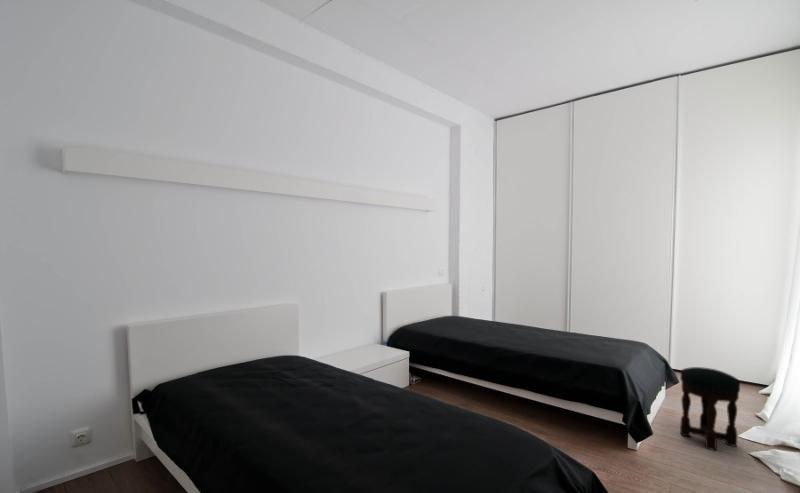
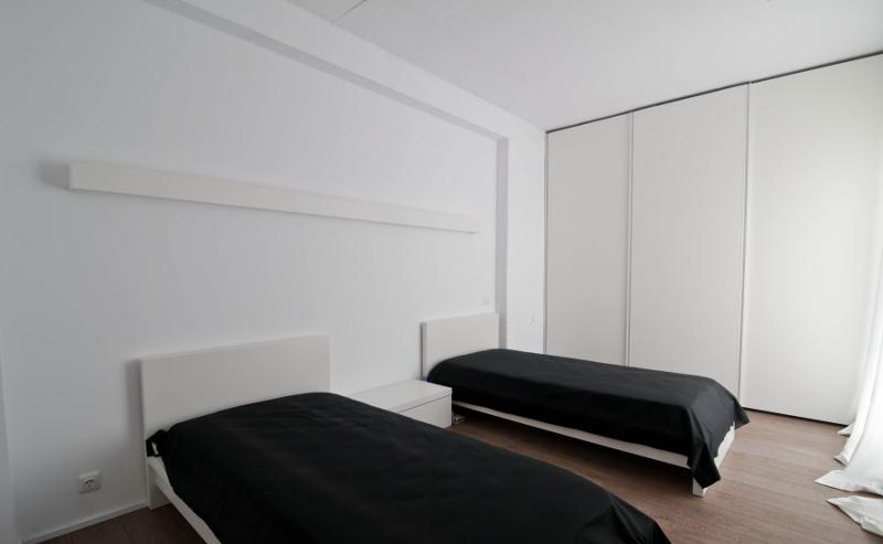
- stool [679,366,741,451]
